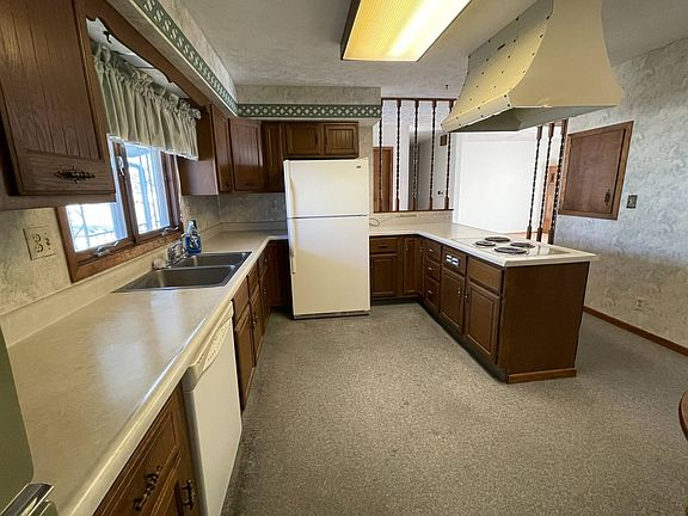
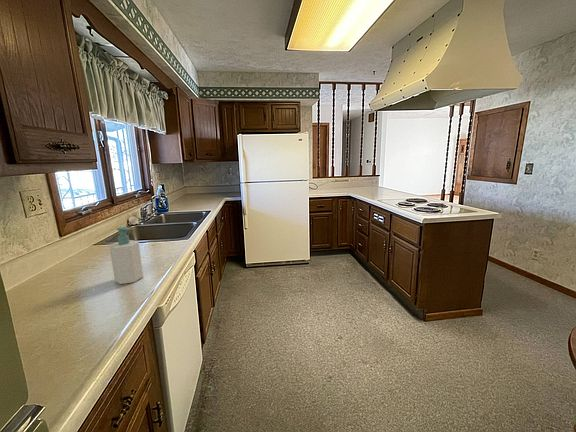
+ soap bottle [108,226,144,285]
